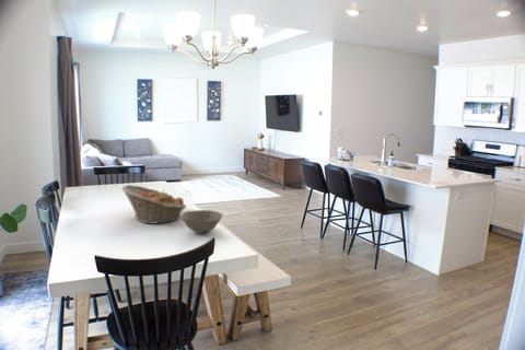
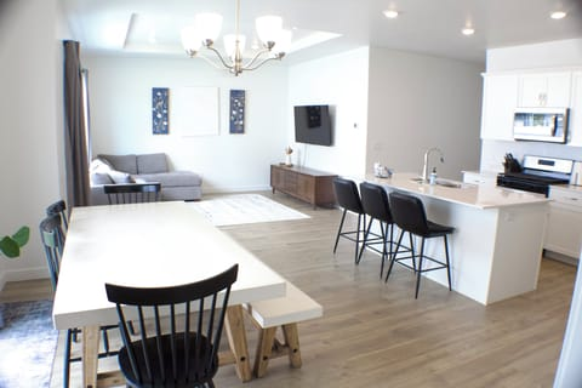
- fruit basket [120,184,187,225]
- bowl [179,209,224,235]
